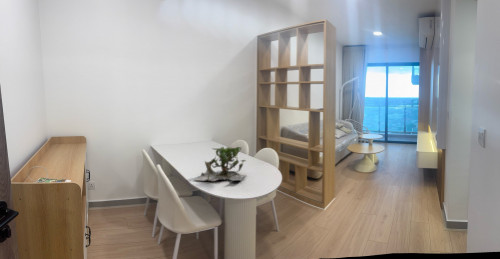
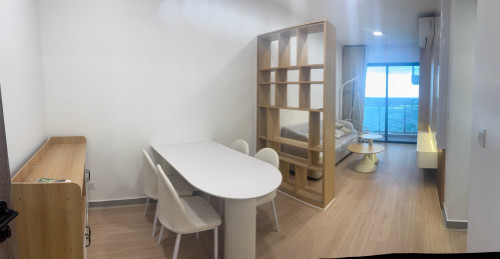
- plant [194,146,248,183]
